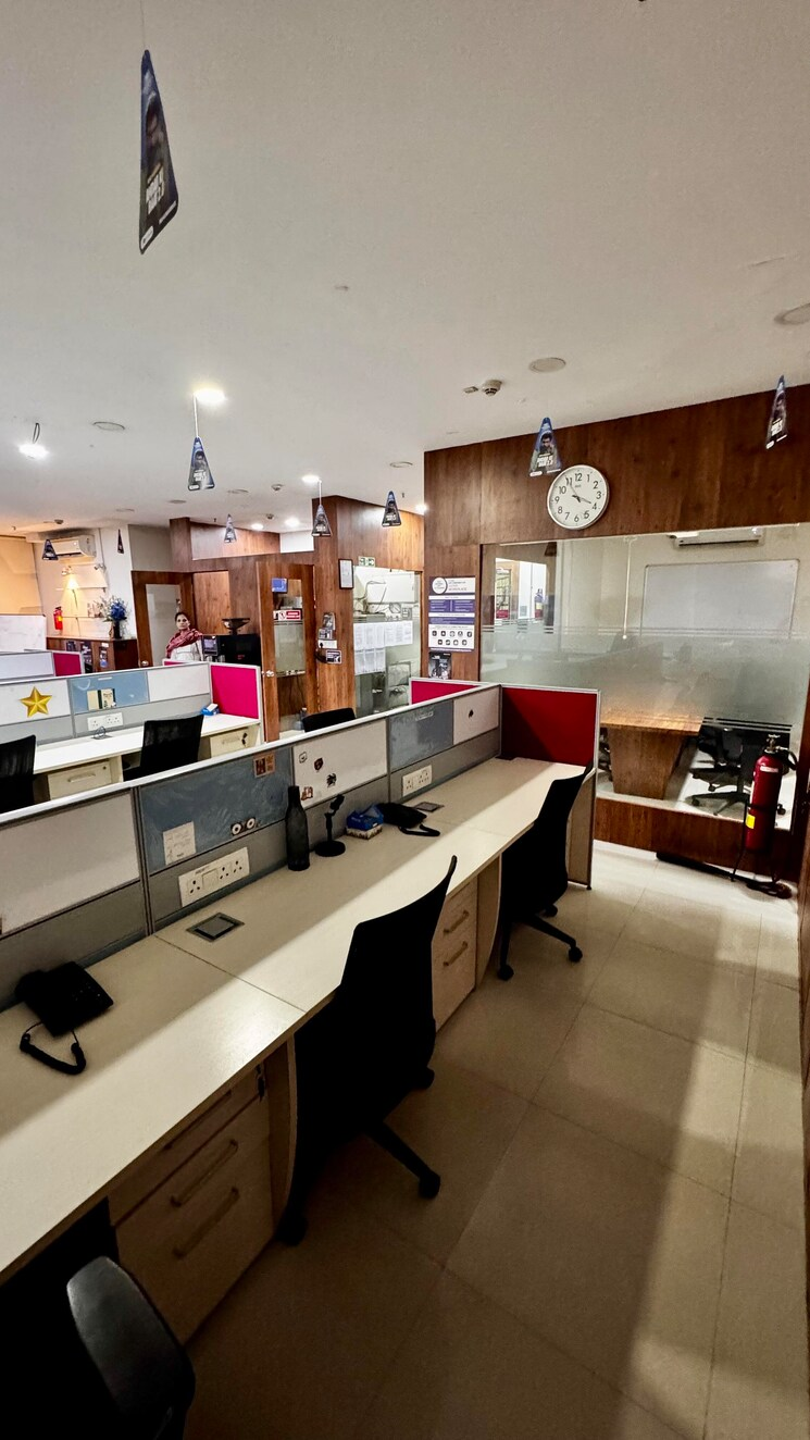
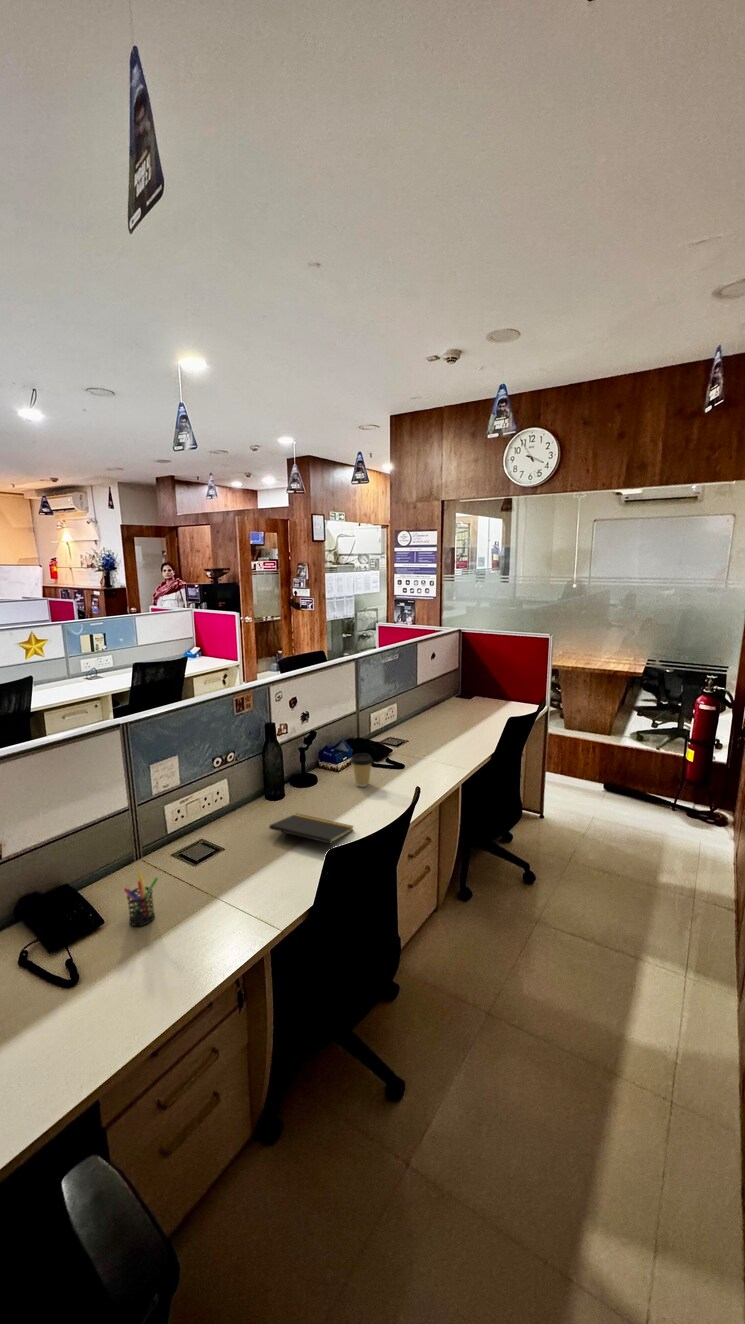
+ coffee cup [350,752,374,788]
+ pen holder [123,870,159,927]
+ notepad [268,813,355,849]
